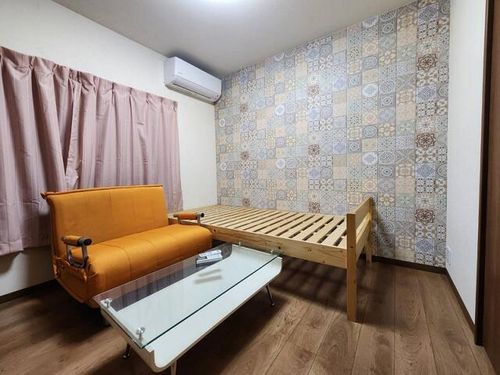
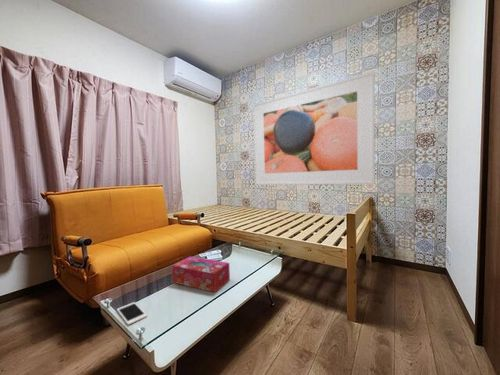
+ cell phone [116,301,148,326]
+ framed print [253,71,376,186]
+ tissue box [171,256,231,293]
